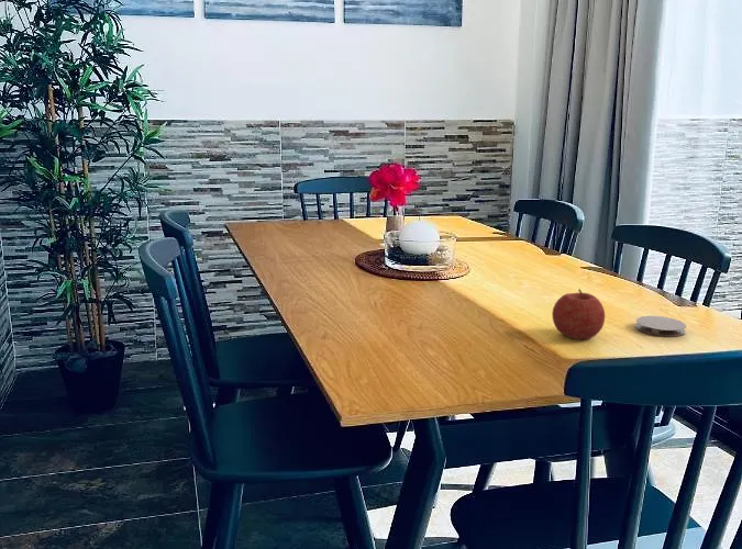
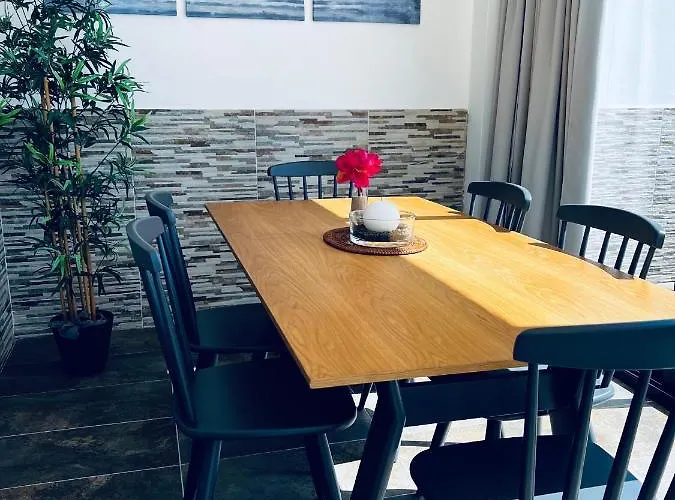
- fruit [551,288,606,340]
- coaster [634,315,687,337]
